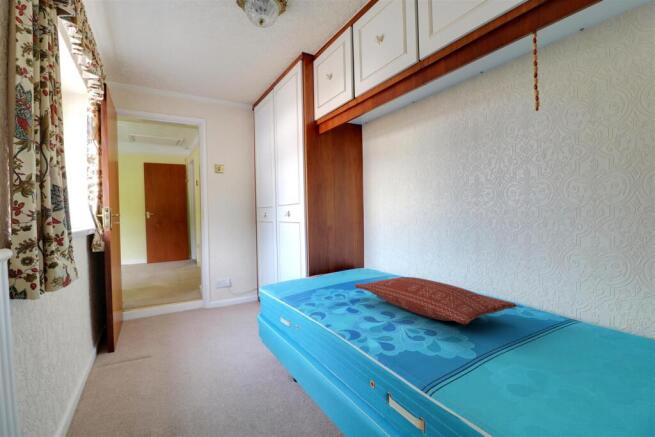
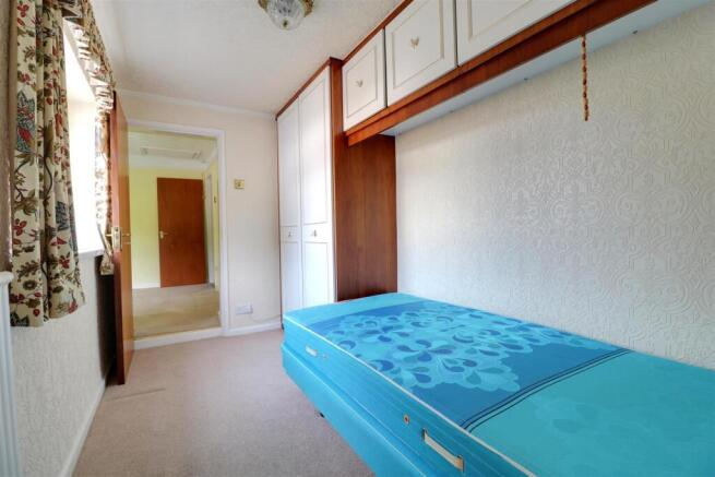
- pillow [354,276,518,325]
